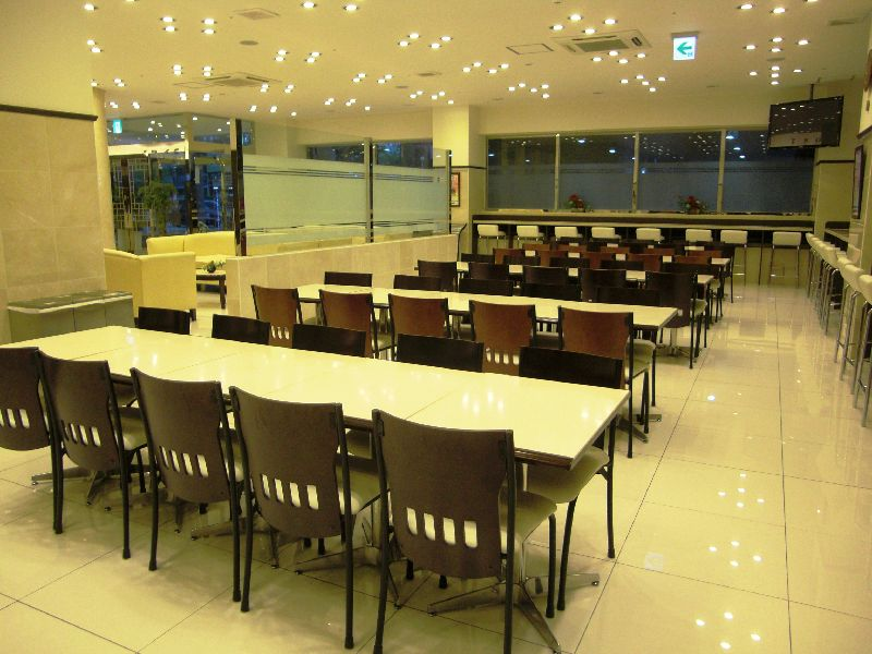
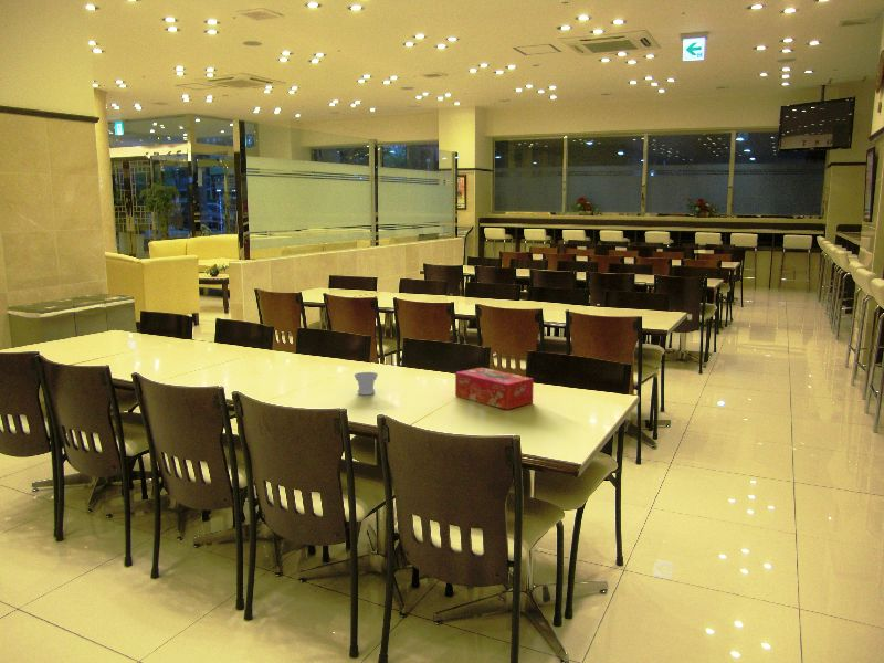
+ tissue box [454,367,535,411]
+ cup [352,371,379,396]
